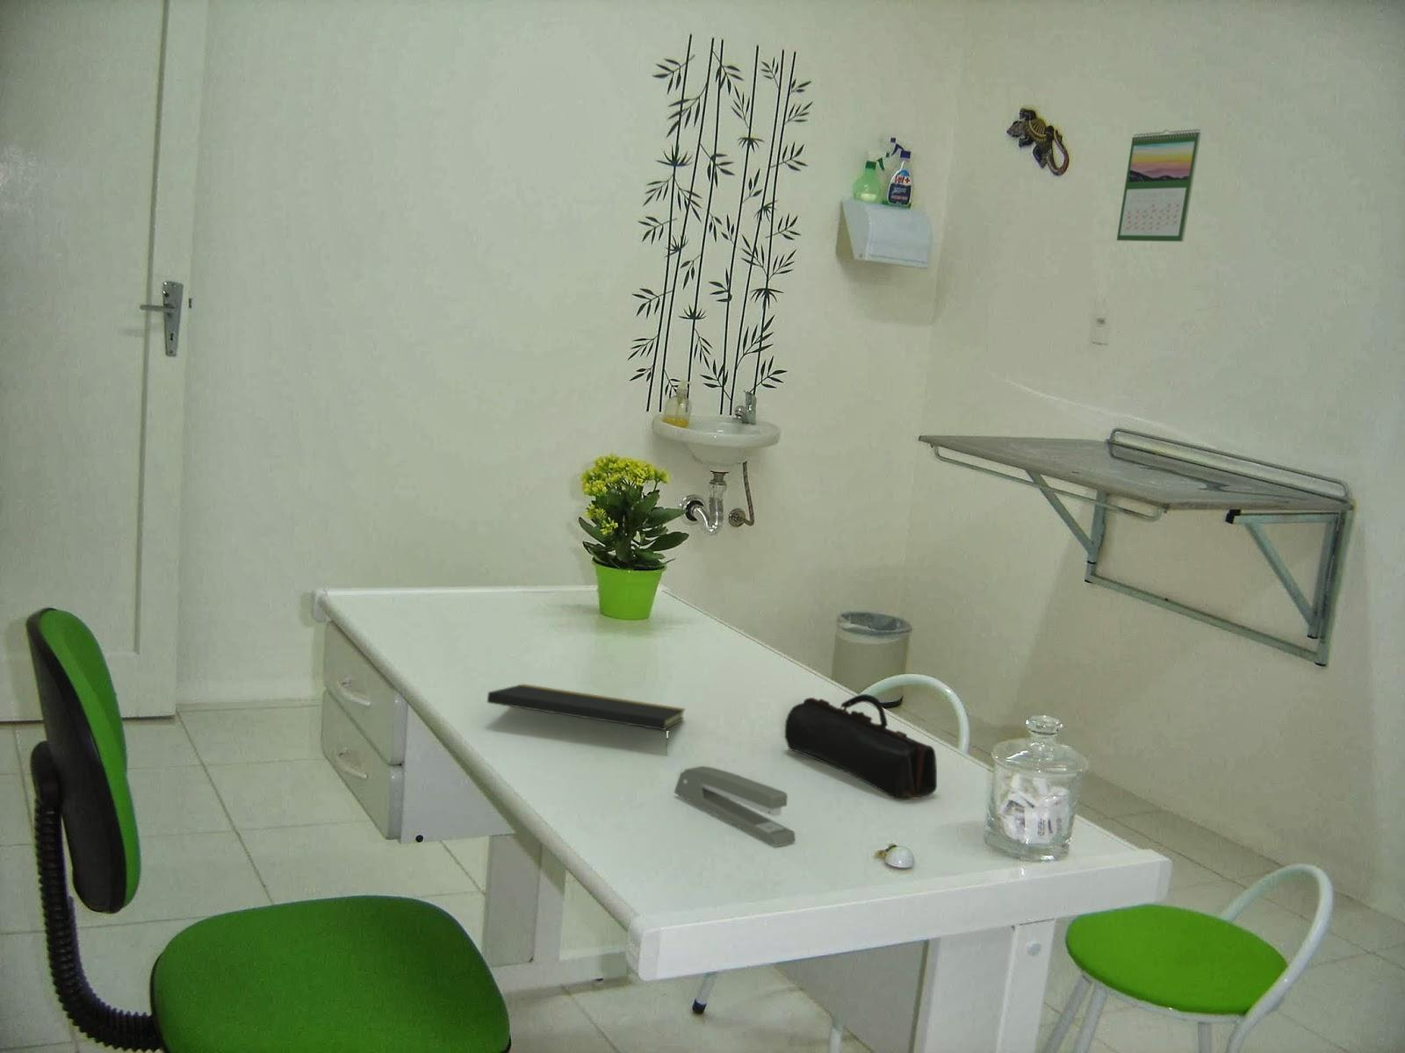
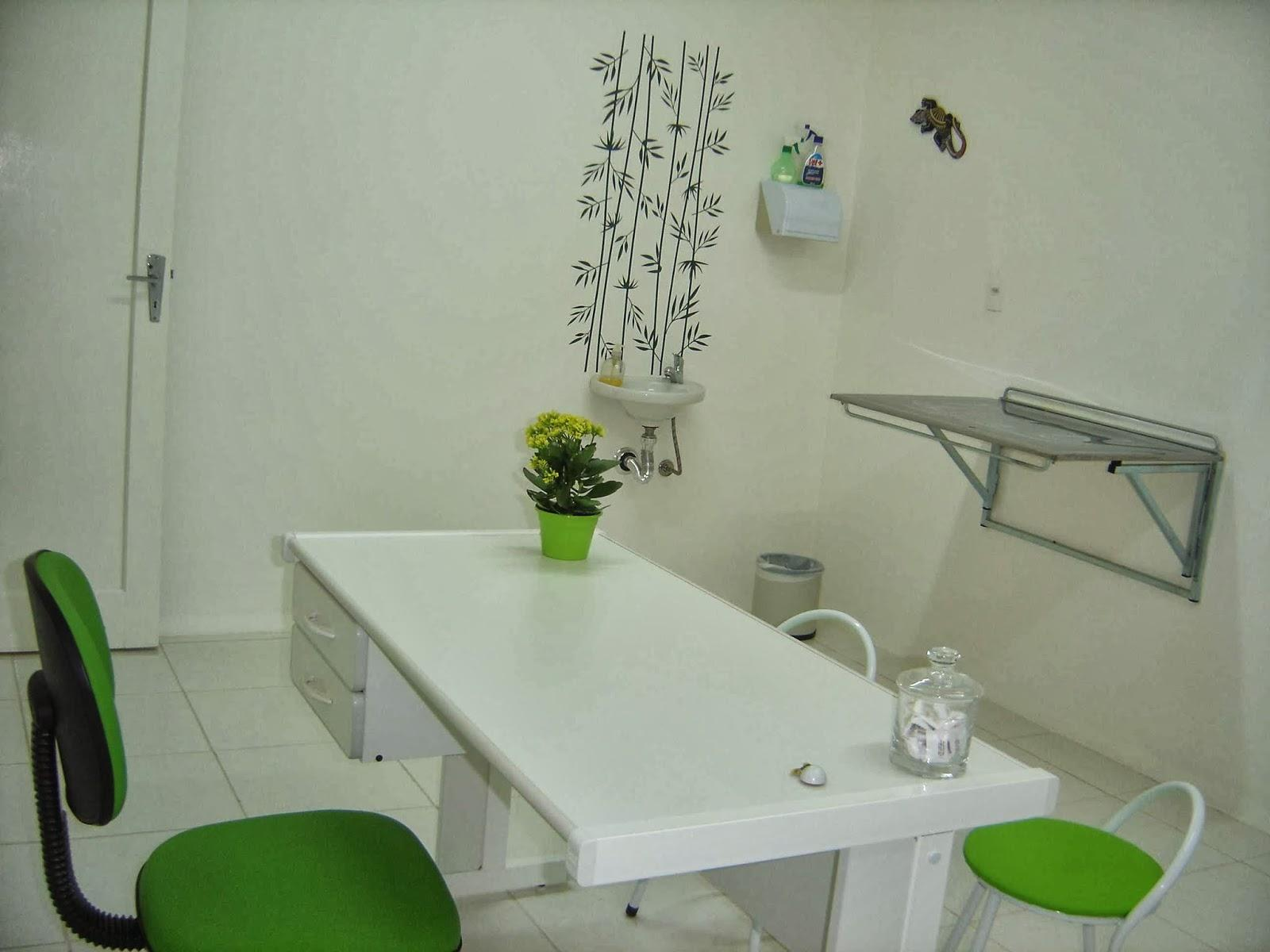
- notepad [487,684,686,757]
- pencil case [784,694,938,801]
- calendar [1116,128,1203,242]
- stapler [674,765,797,847]
